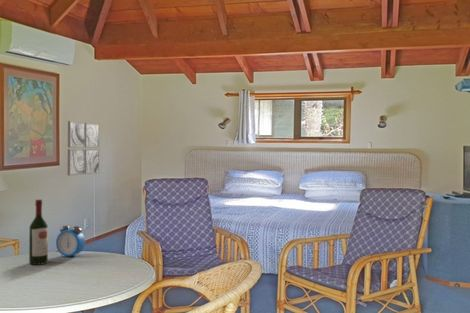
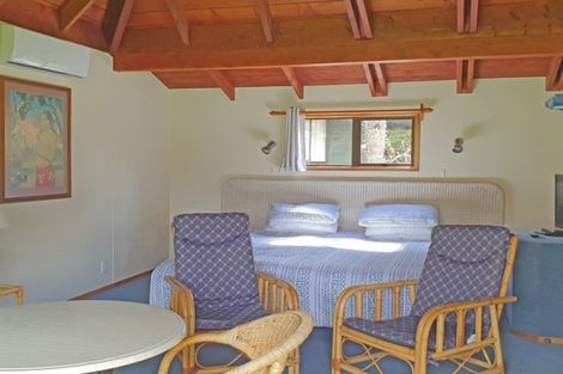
- wine bottle [28,199,49,266]
- alarm clock [55,225,86,258]
- wall art [67,120,100,176]
